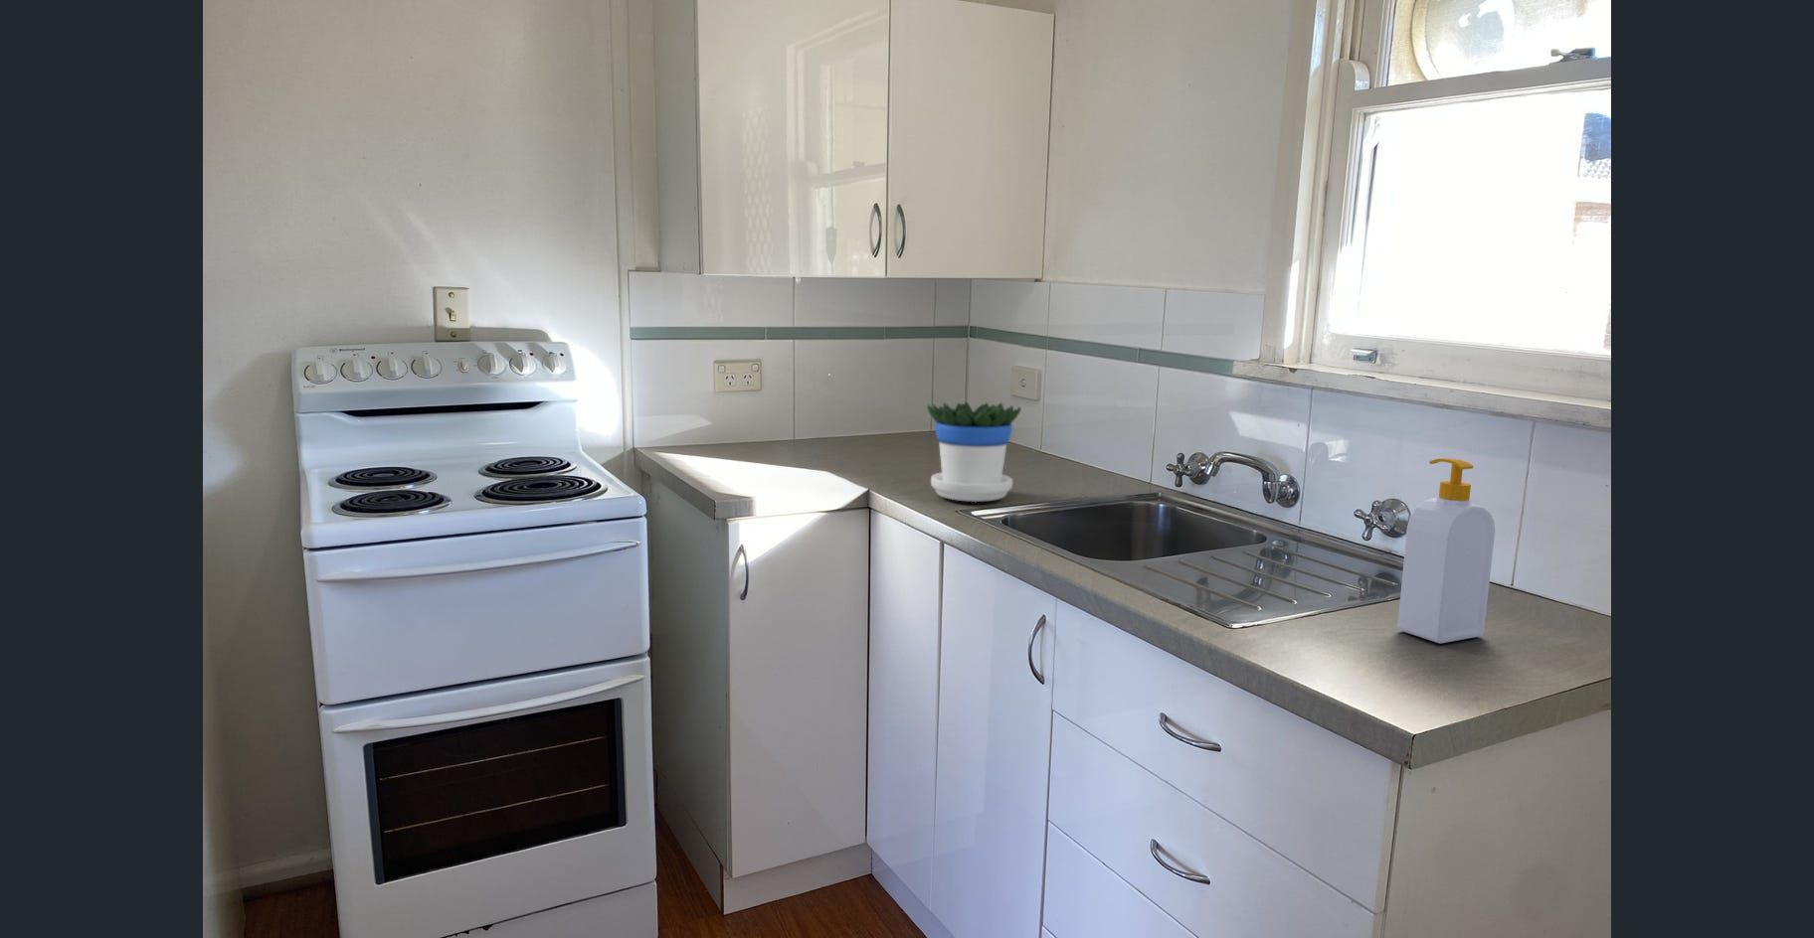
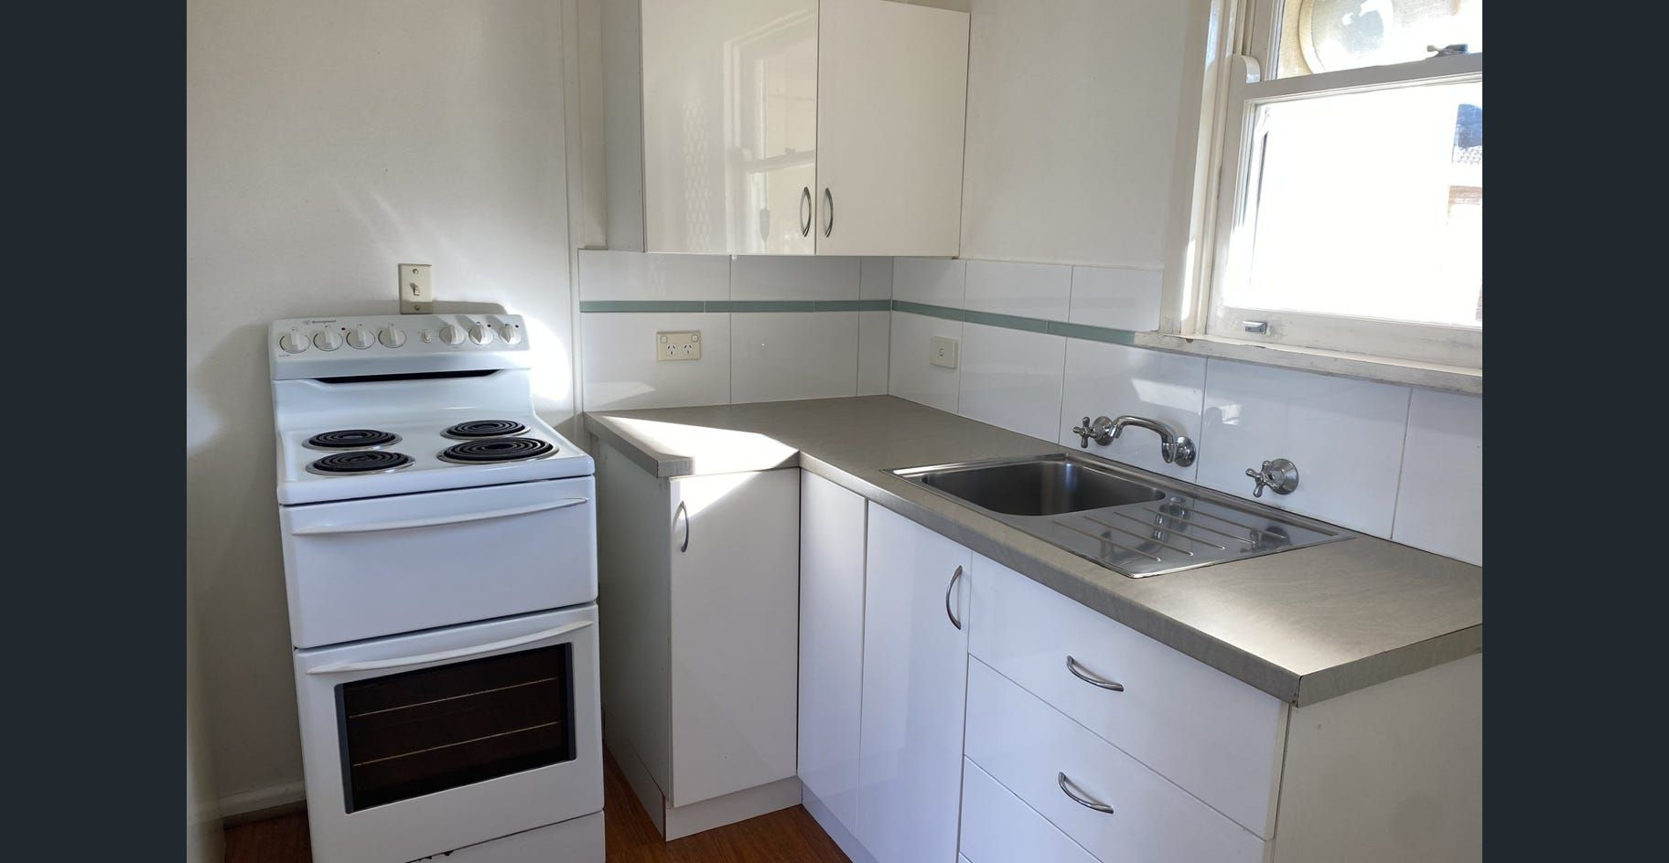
- soap bottle [1397,457,1496,645]
- flowerpot [926,402,1023,502]
